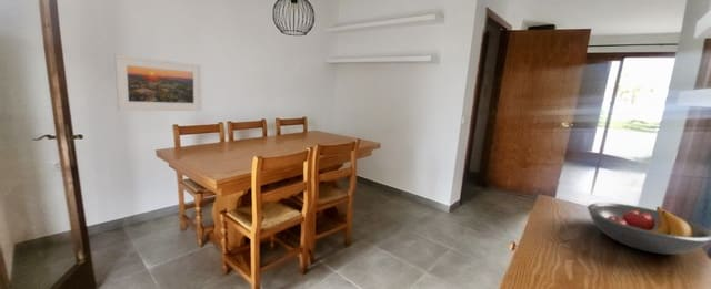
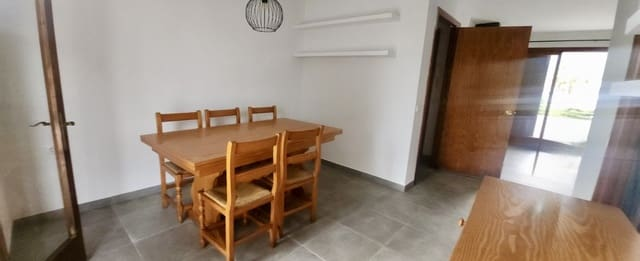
- fruit bowl [587,202,711,255]
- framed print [113,53,203,112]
